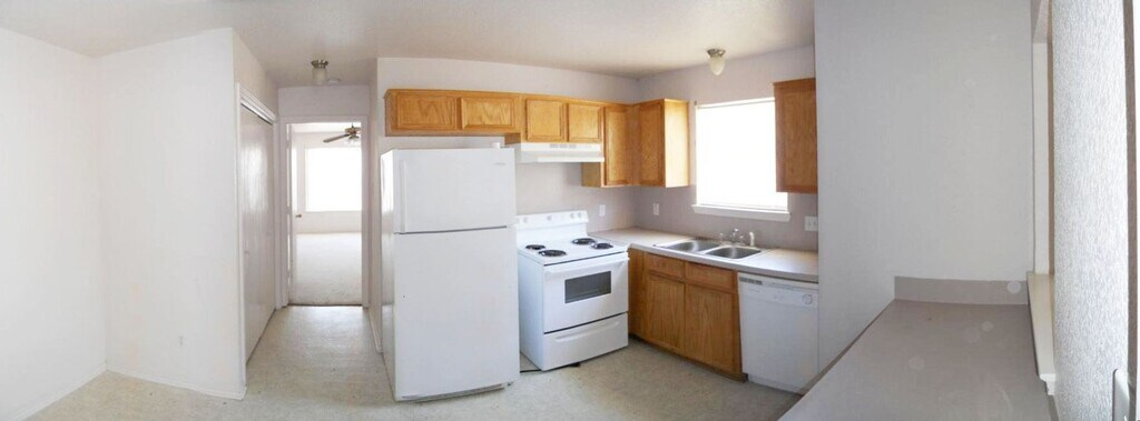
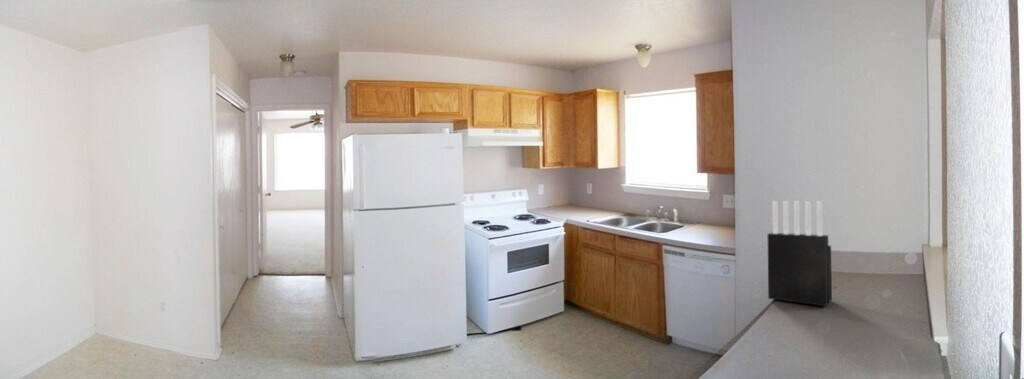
+ knife block [766,200,833,307]
